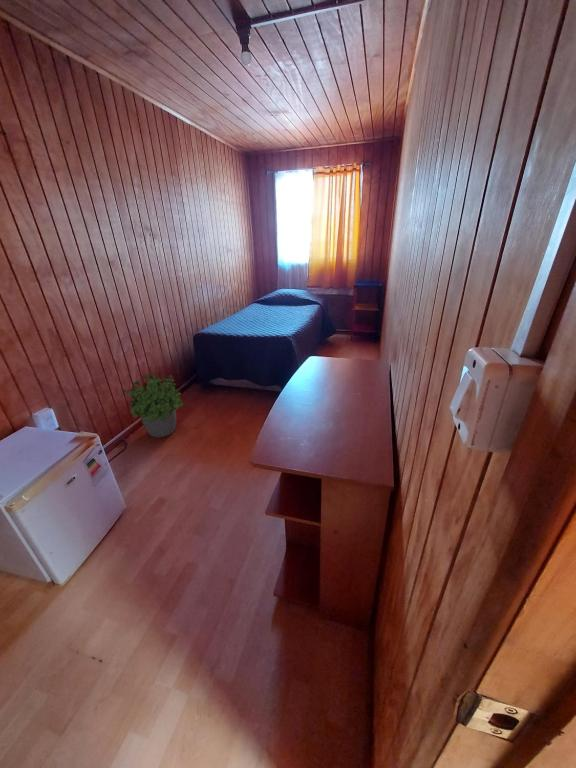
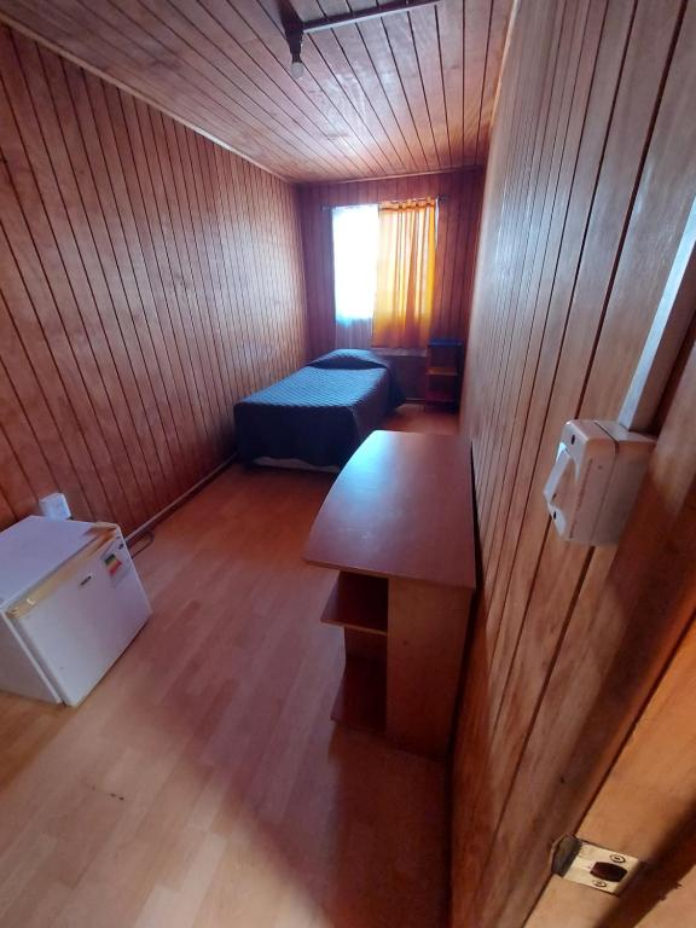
- potted plant [121,372,185,439]
